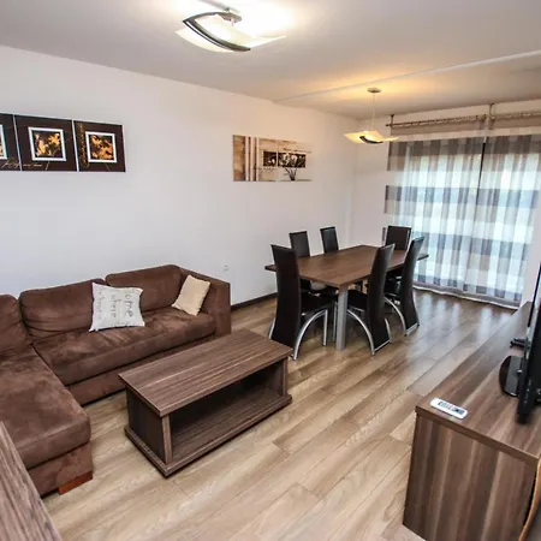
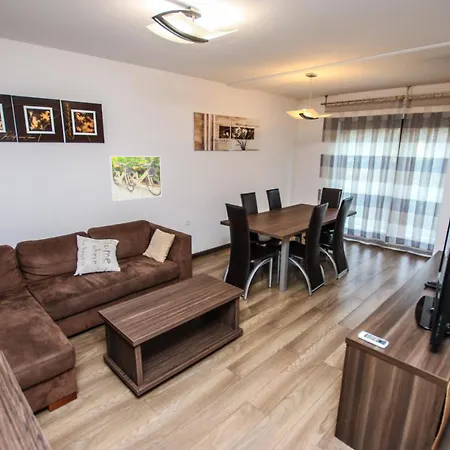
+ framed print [108,155,162,202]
